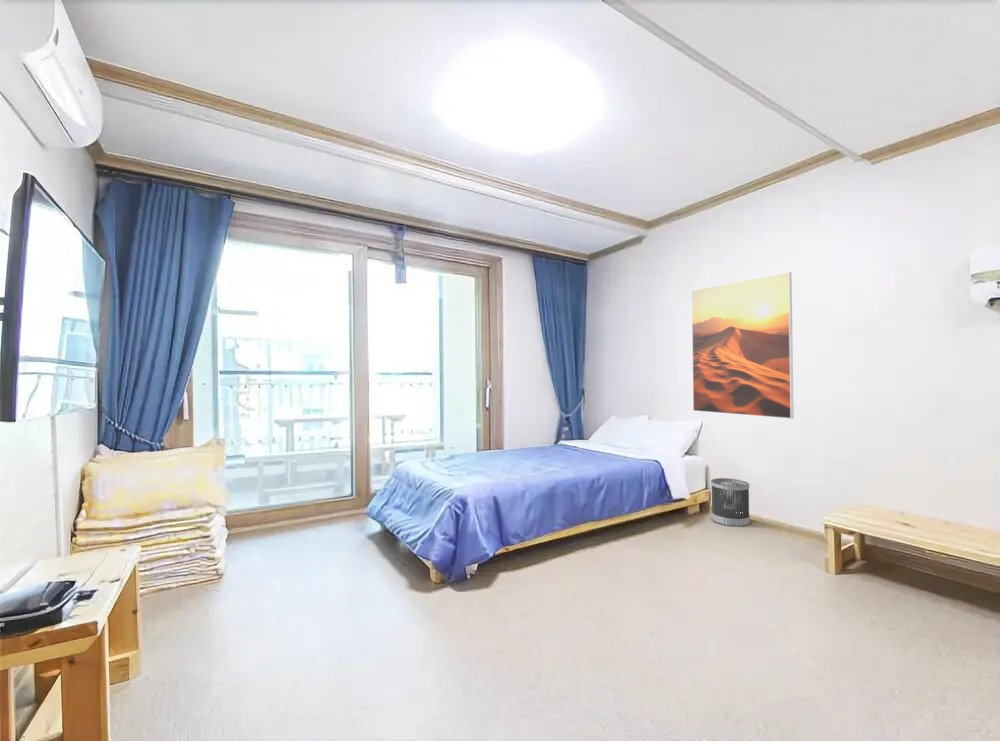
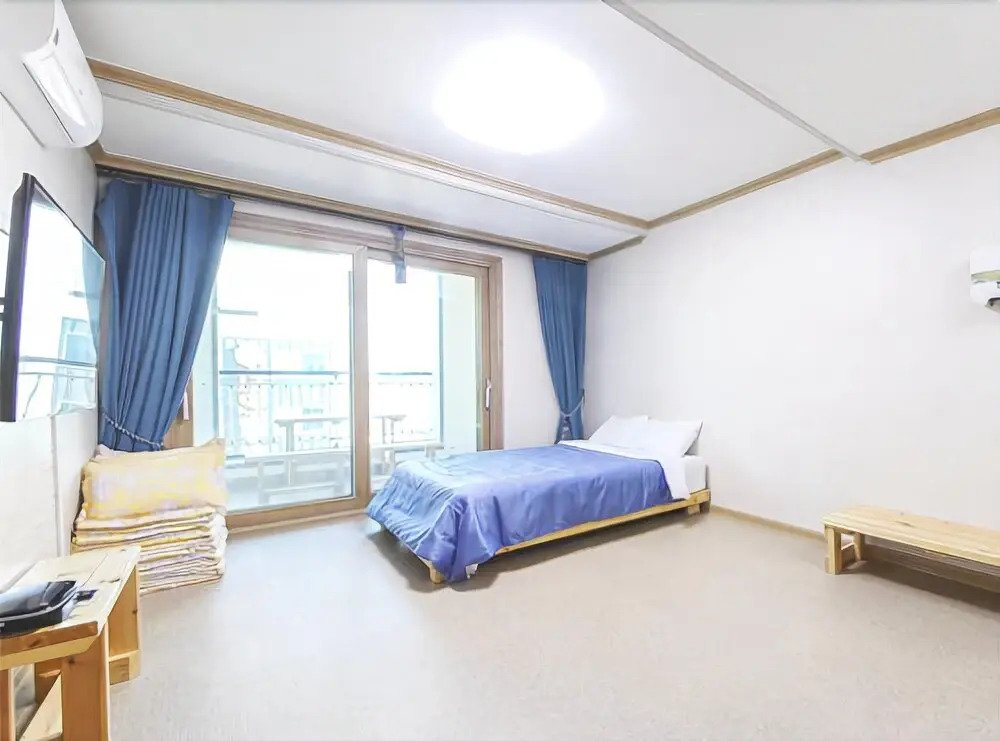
- wastebasket [710,477,751,528]
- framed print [690,271,795,420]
